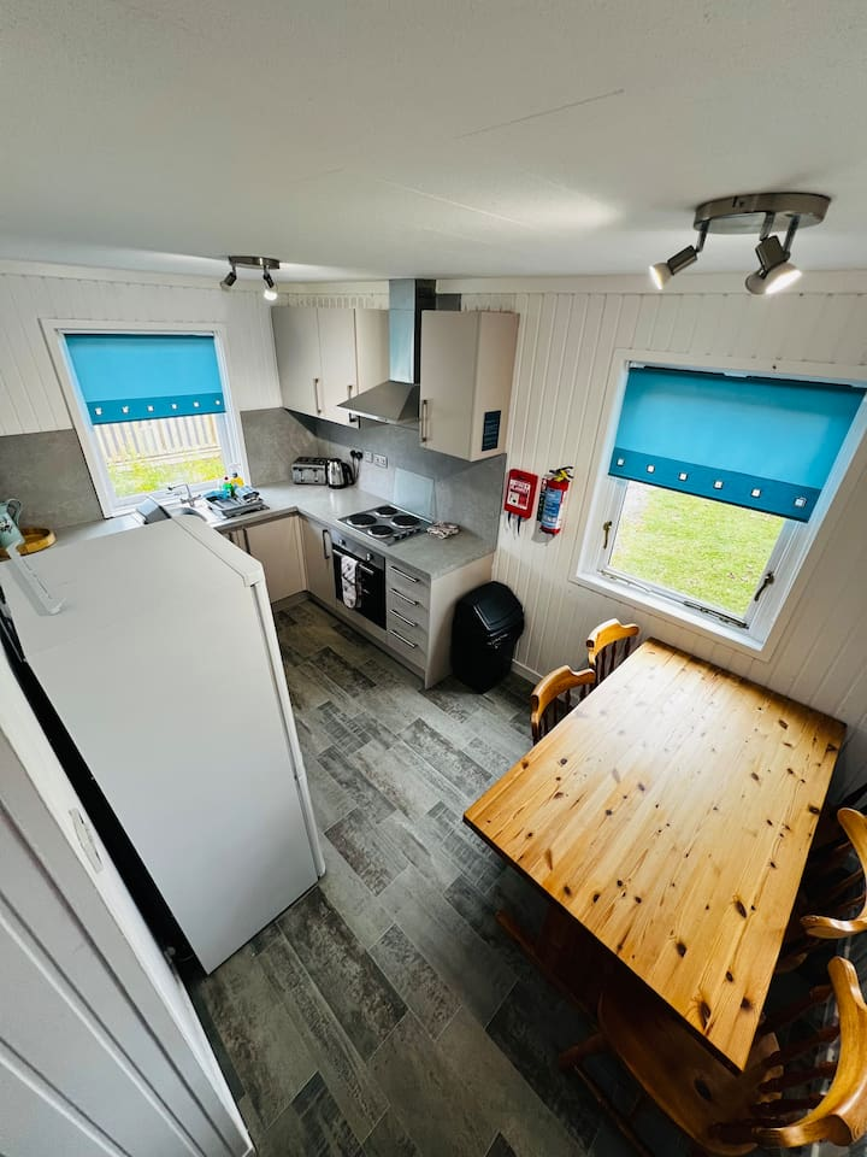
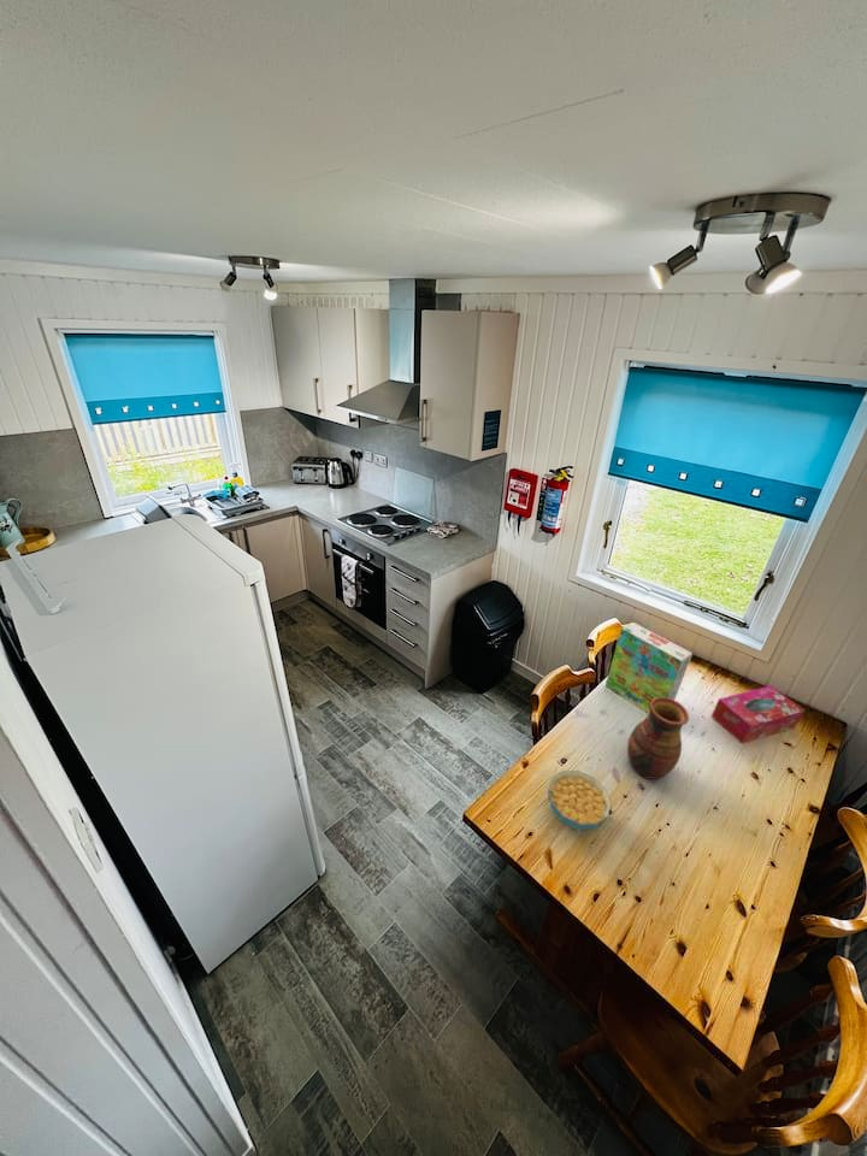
+ vase [626,697,690,780]
+ cereal box [604,621,694,714]
+ tissue box [710,684,806,744]
+ cereal bowl [547,769,613,831]
